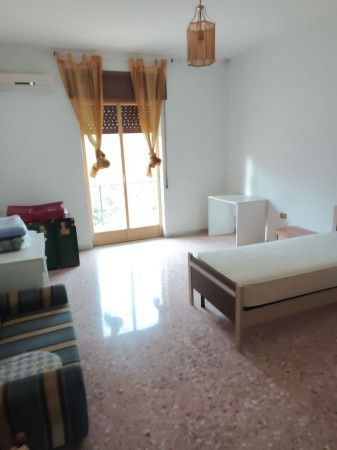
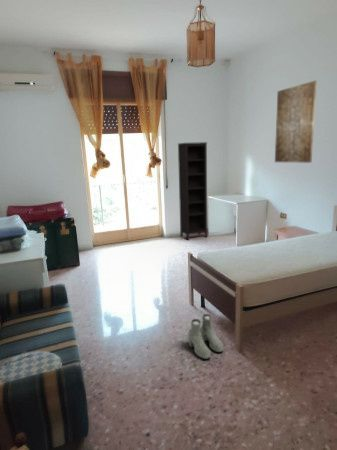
+ wall art [274,80,318,164]
+ bookcase [177,141,208,241]
+ boots [187,313,224,360]
